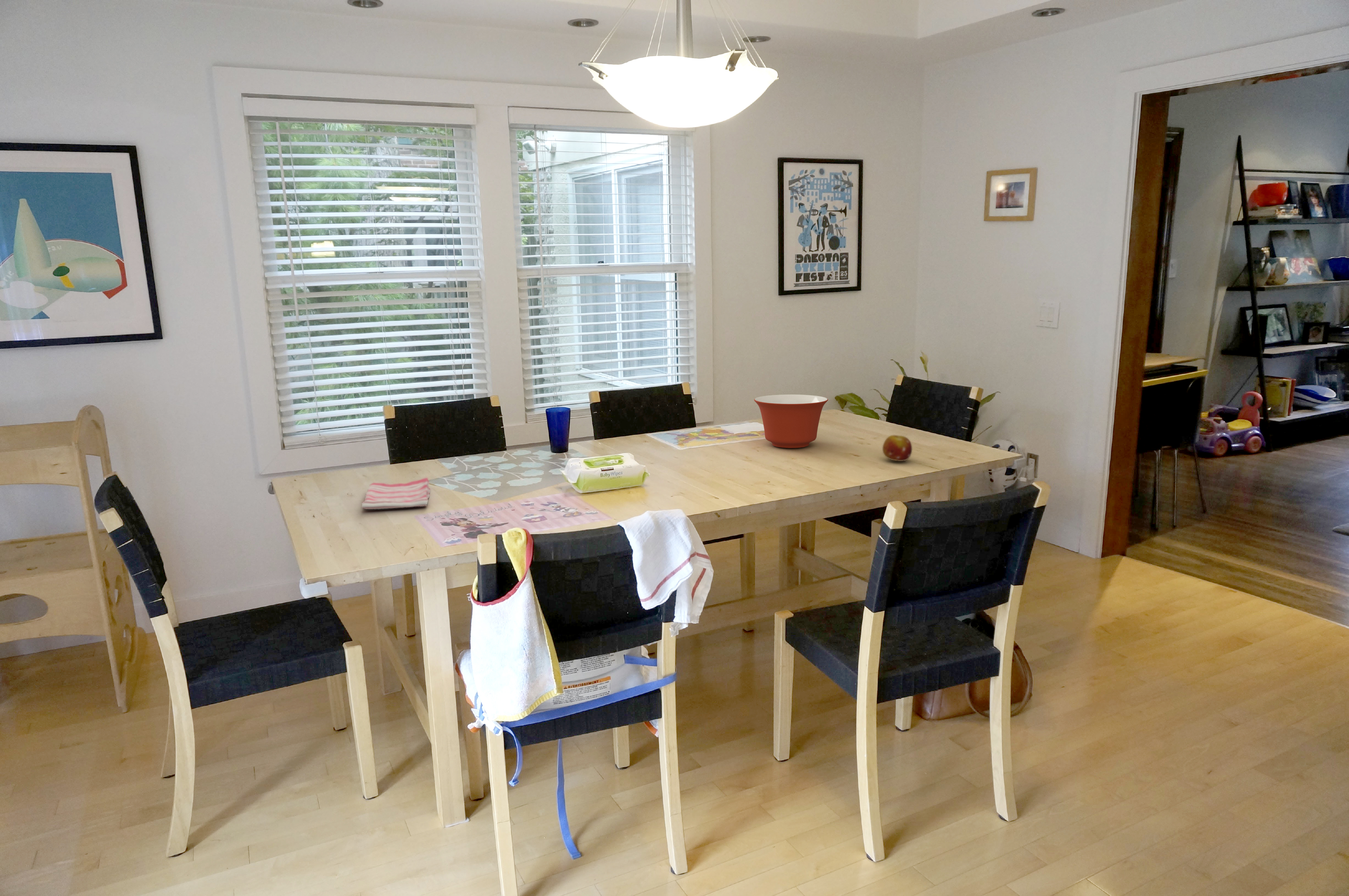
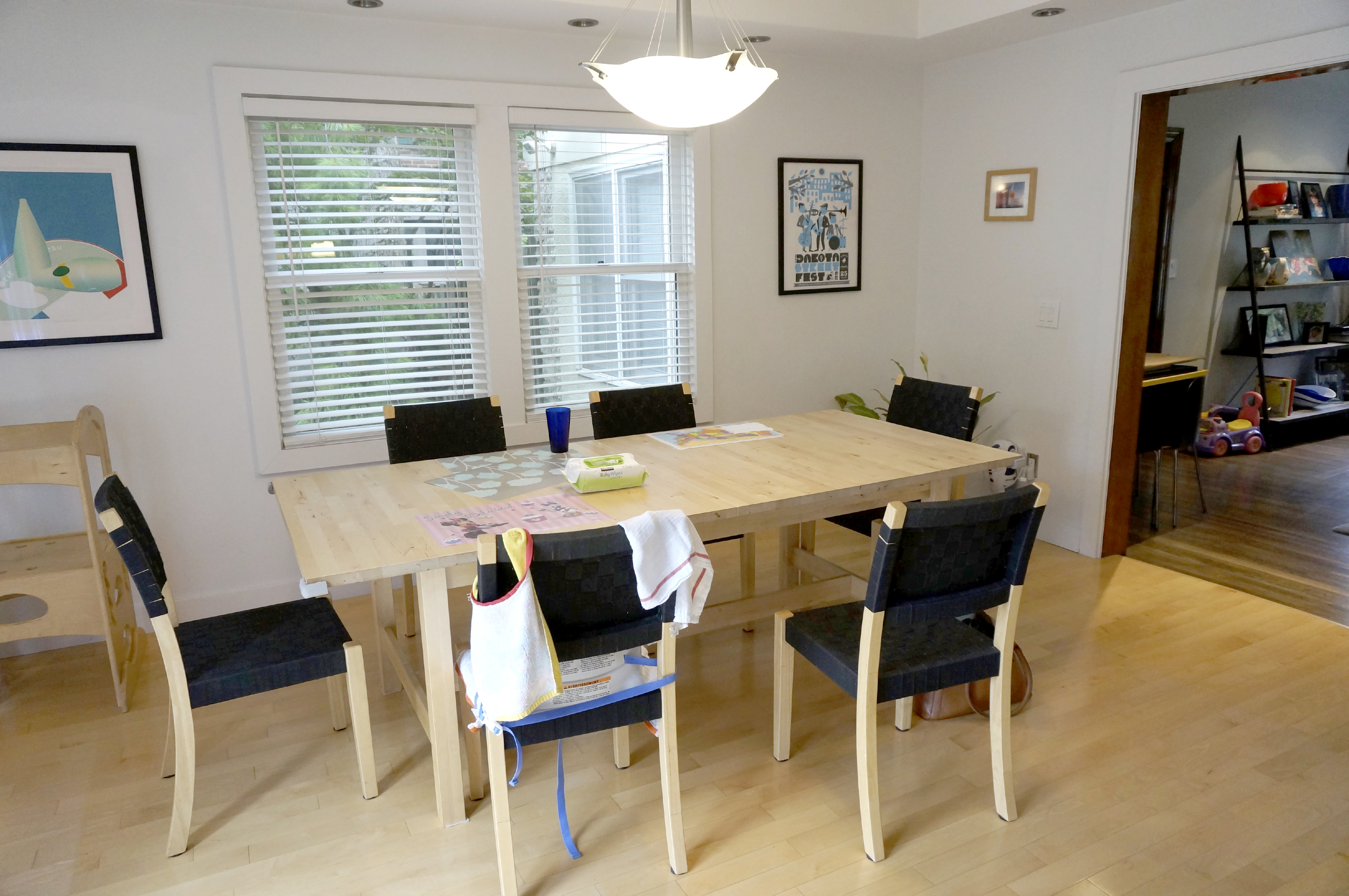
- fruit [882,435,913,461]
- dish towel [361,477,430,510]
- mixing bowl [754,394,828,448]
